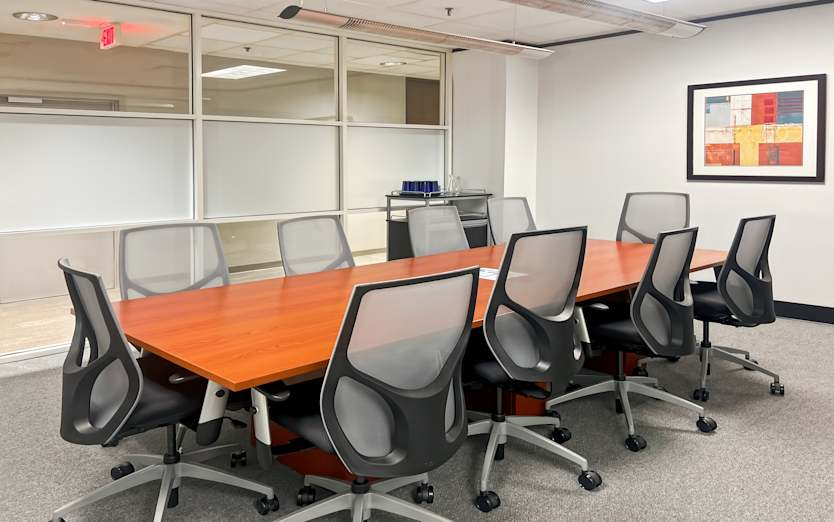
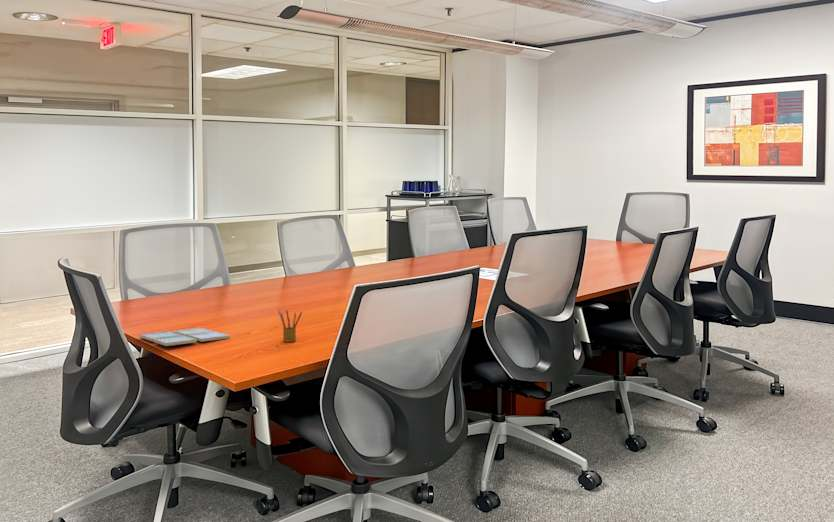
+ drink coaster [138,327,231,347]
+ pencil box [278,308,303,343]
